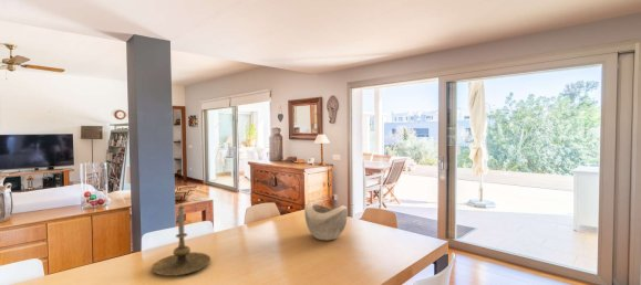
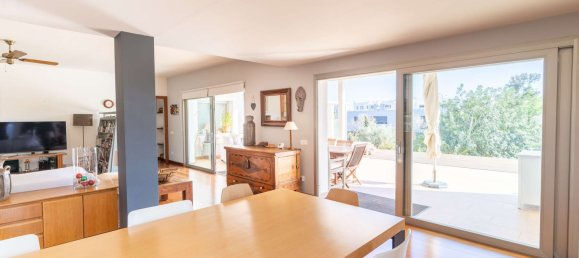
- candle holder [151,204,211,277]
- decorative bowl [303,202,349,242]
